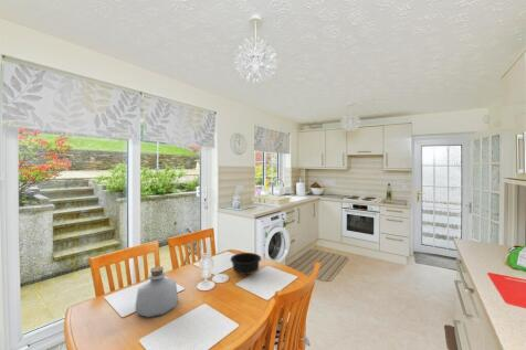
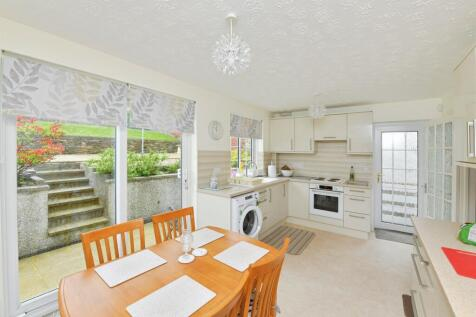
- bottle [134,265,179,318]
- bowl [230,252,262,276]
